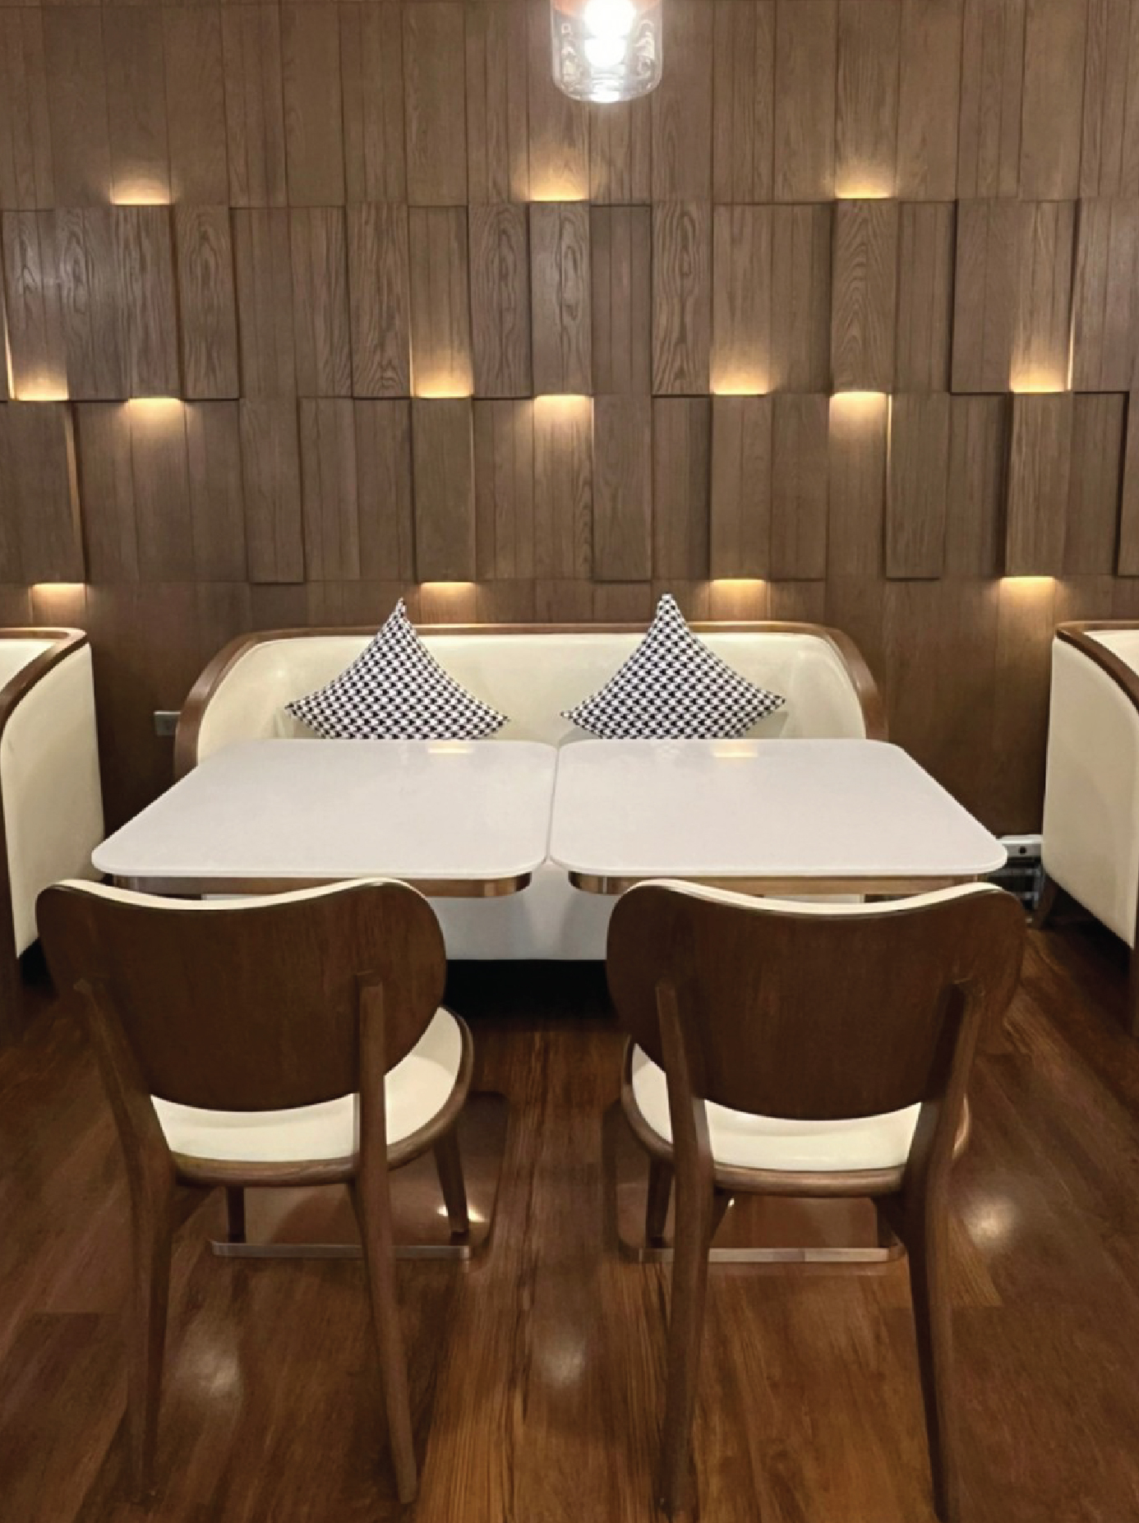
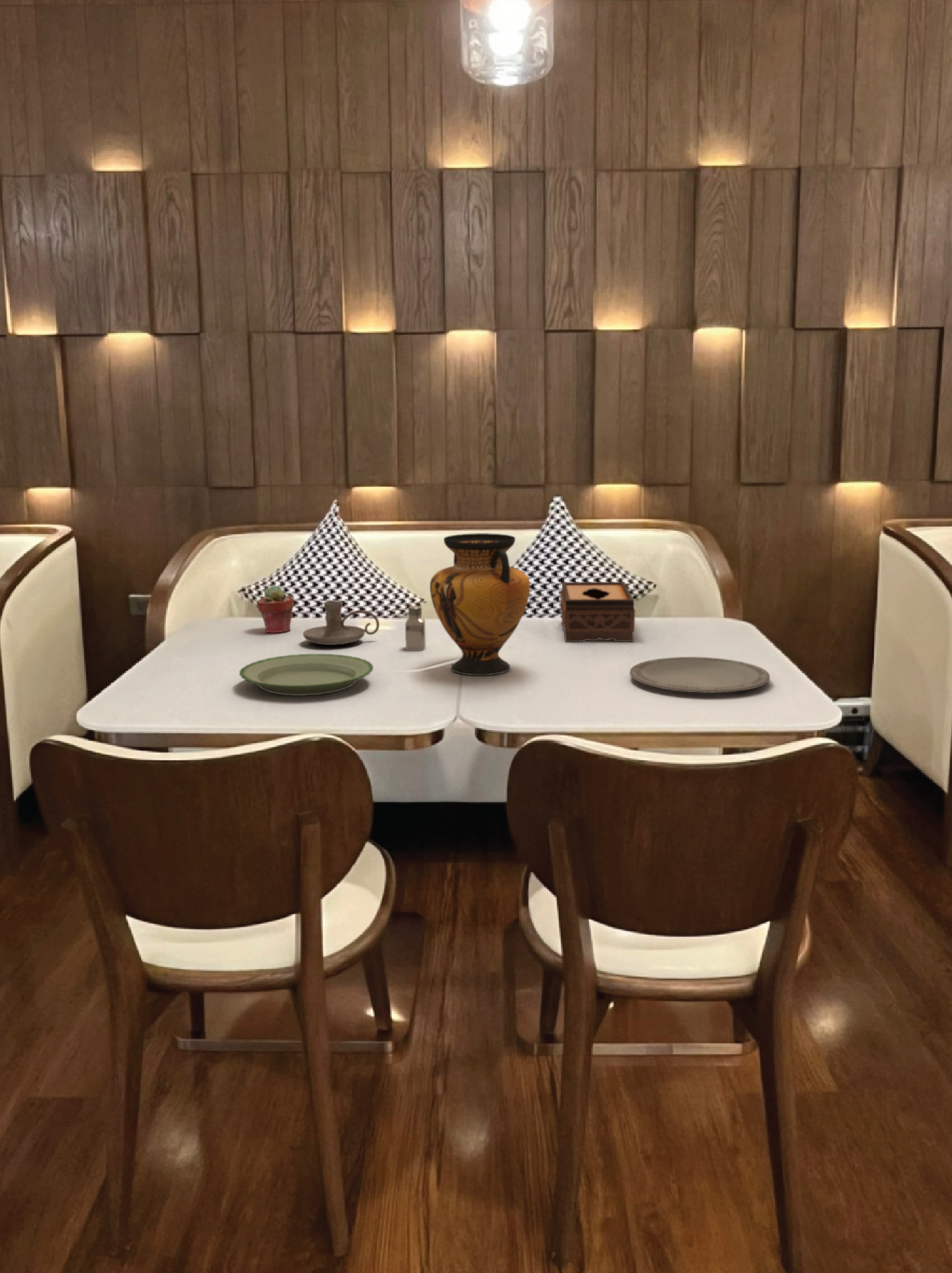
+ candle holder [302,600,380,646]
+ saltshaker [405,605,427,651]
+ plate [238,653,374,697]
+ plate [629,656,771,694]
+ tissue box [560,581,636,642]
+ potted succulent [256,585,295,634]
+ vase [429,532,531,676]
